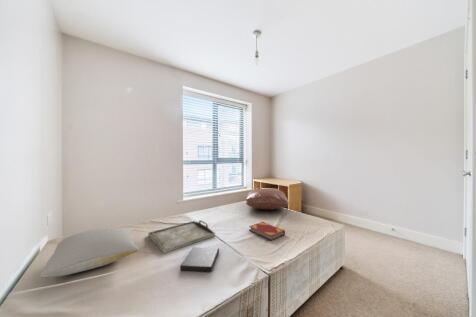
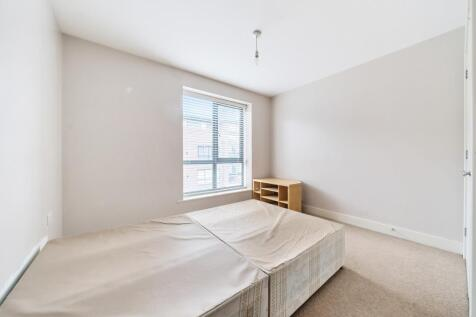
- pillow [244,188,290,211]
- book [179,246,220,273]
- serving tray [147,219,216,254]
- hardback book [248,221,286,242]
- pillow [38,227,140,278]
